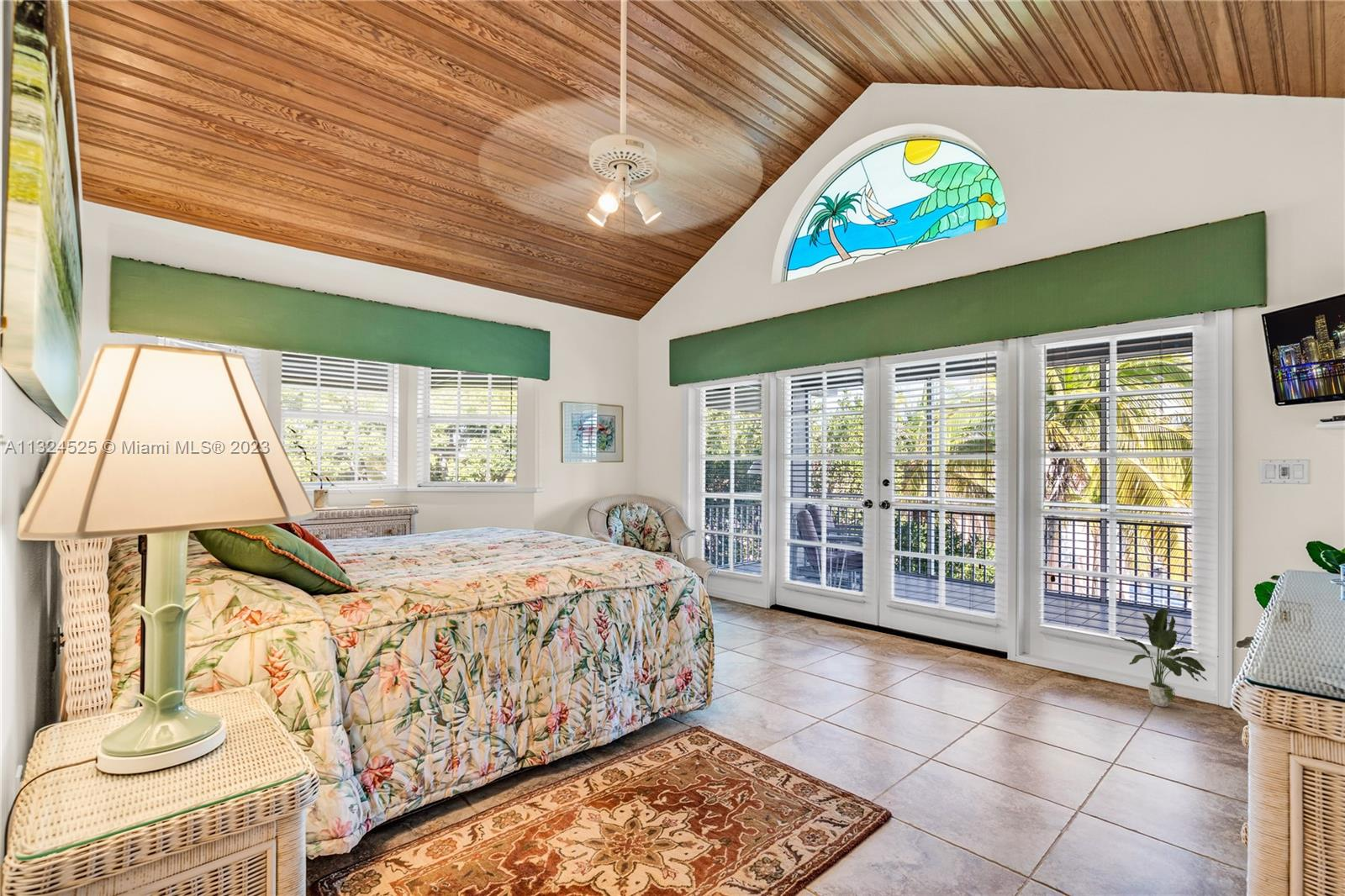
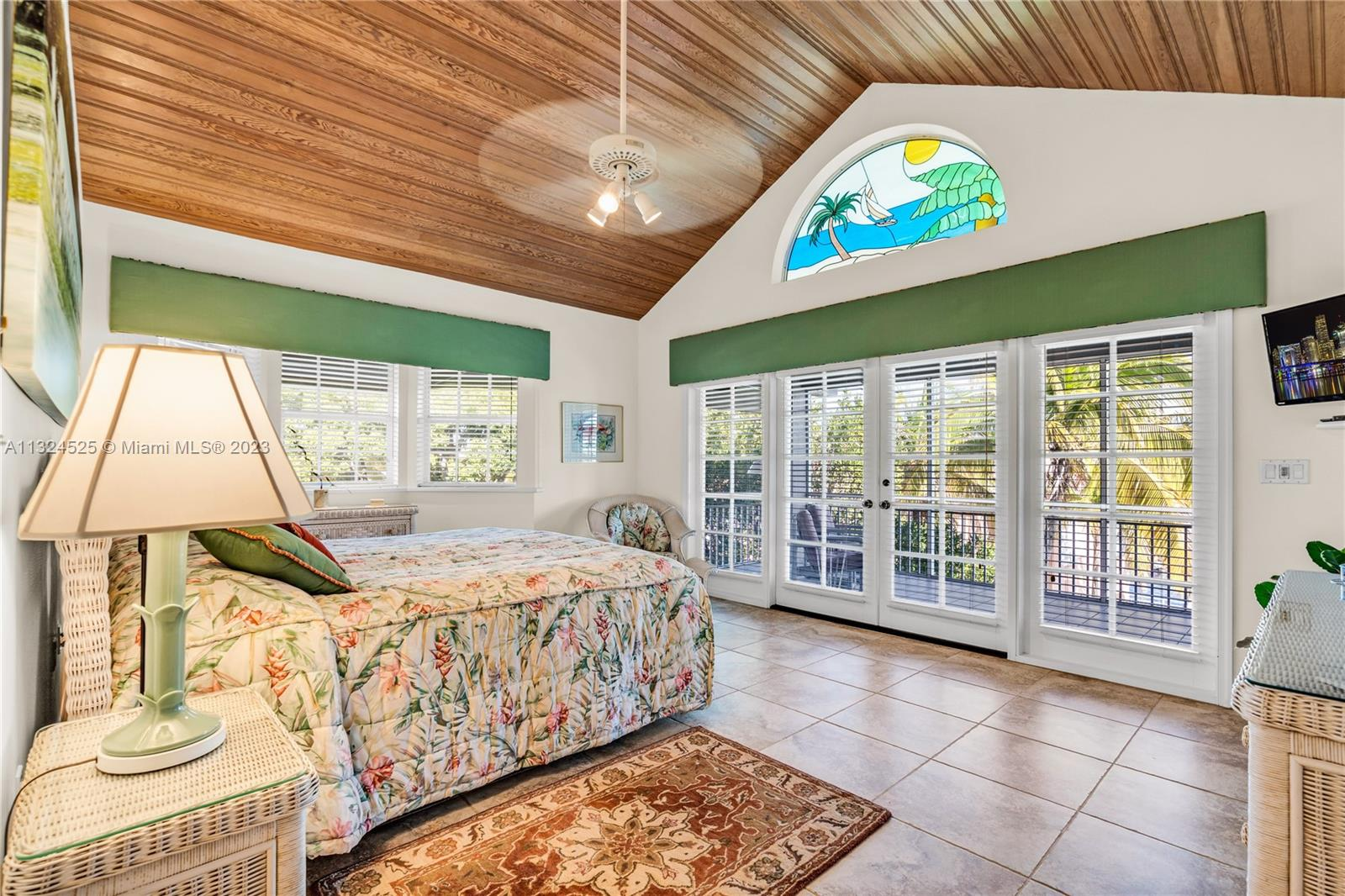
- potted plant [1119,607,1208,708]
